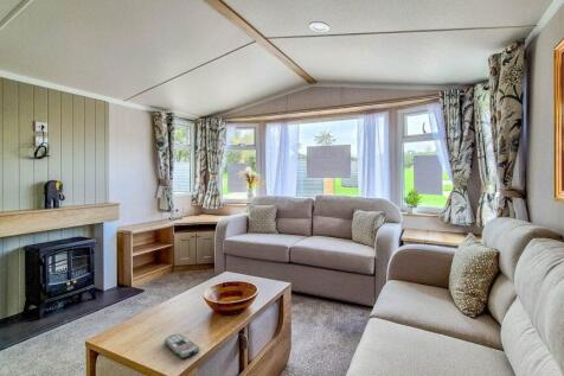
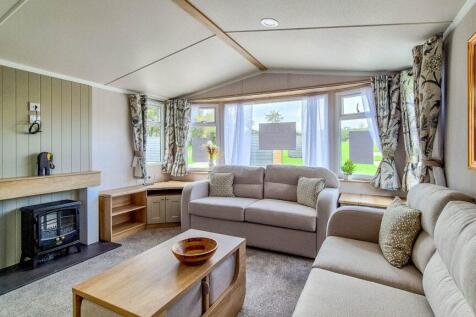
- remote control [164,333,200,359]
